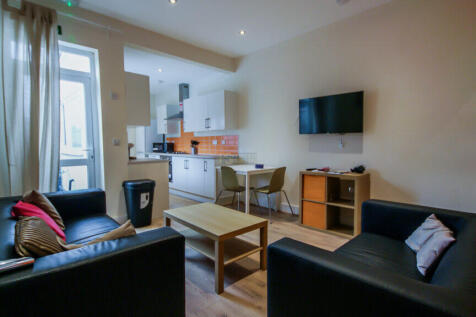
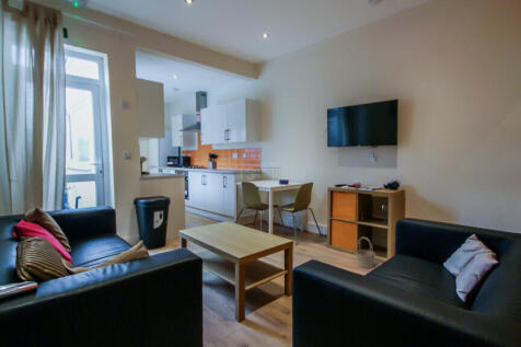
+ basket [354,236,377,269]
